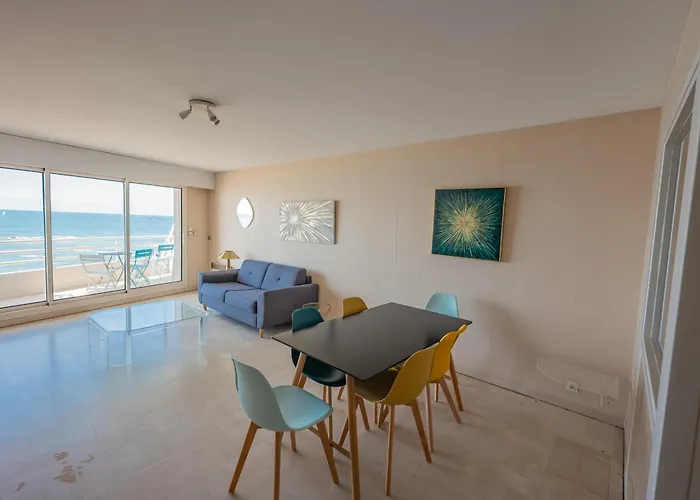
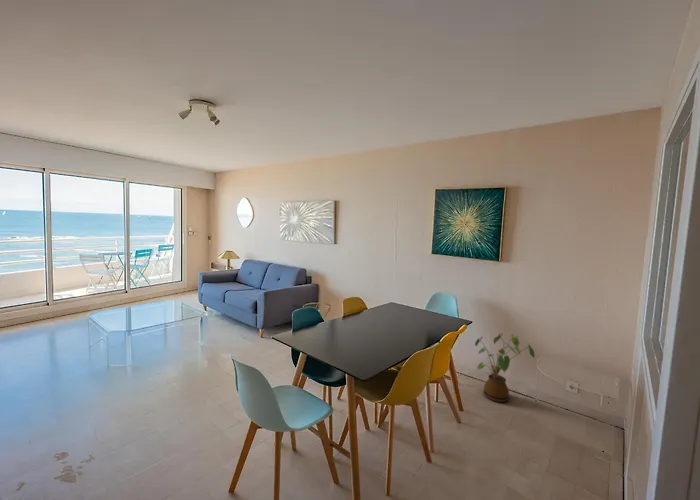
+ house plant [474,332,536,403]
